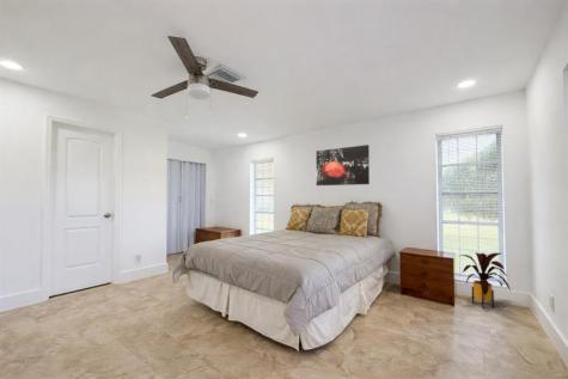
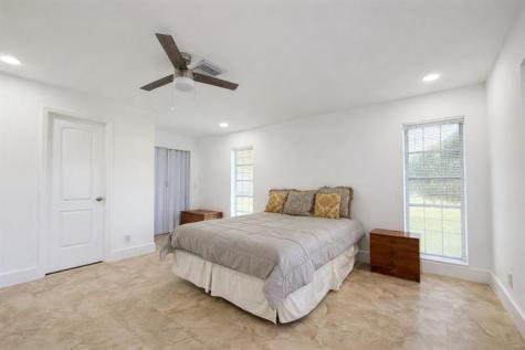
- house plant [459,251,512,310]
- wall art [316,143,371,187]
